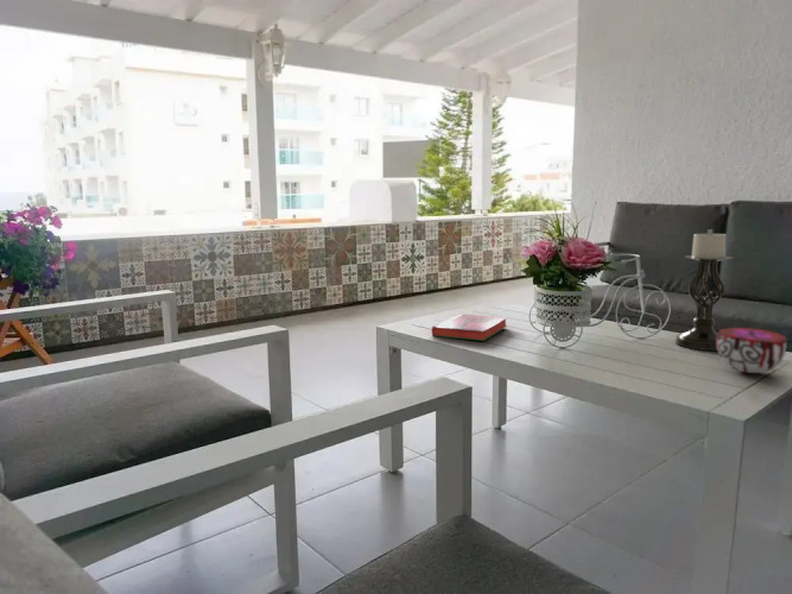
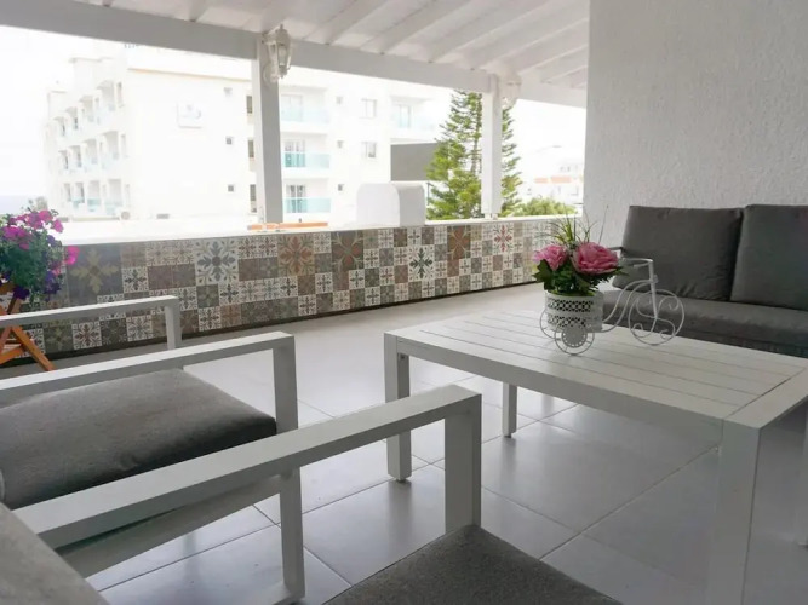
- decorative bowl [717,327,788,374]
- hardback book [431,312,508,342]
- candle holder [674,228,734,352]
